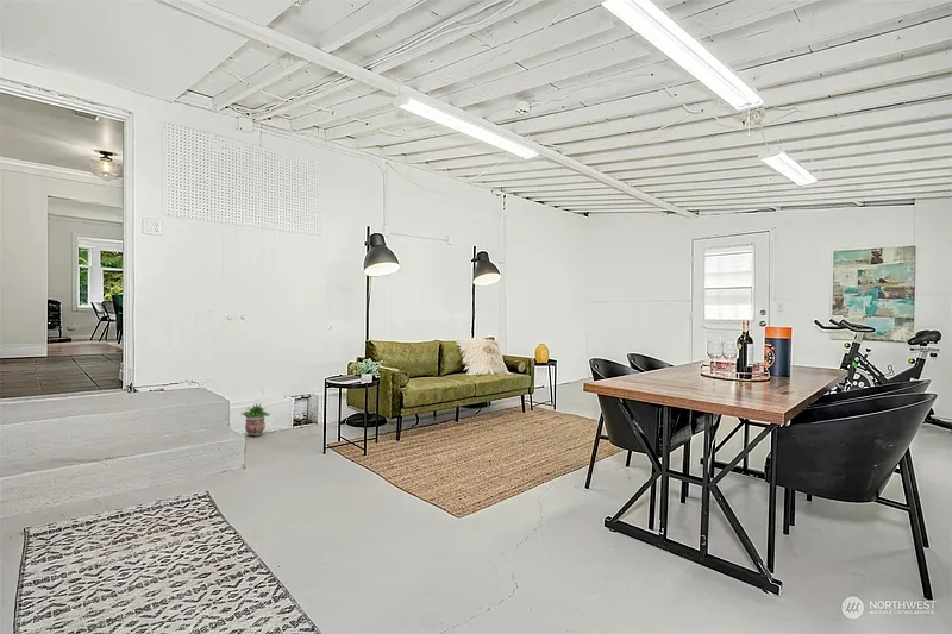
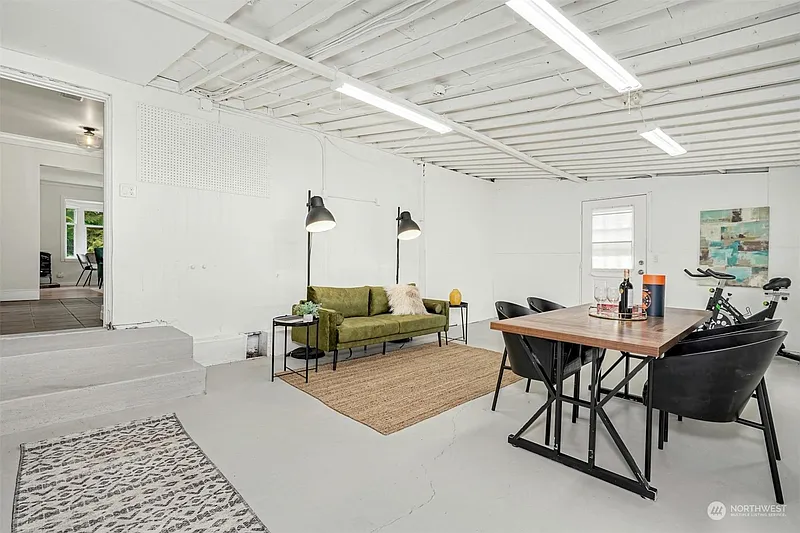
- potted plant [240,403,270,437]
